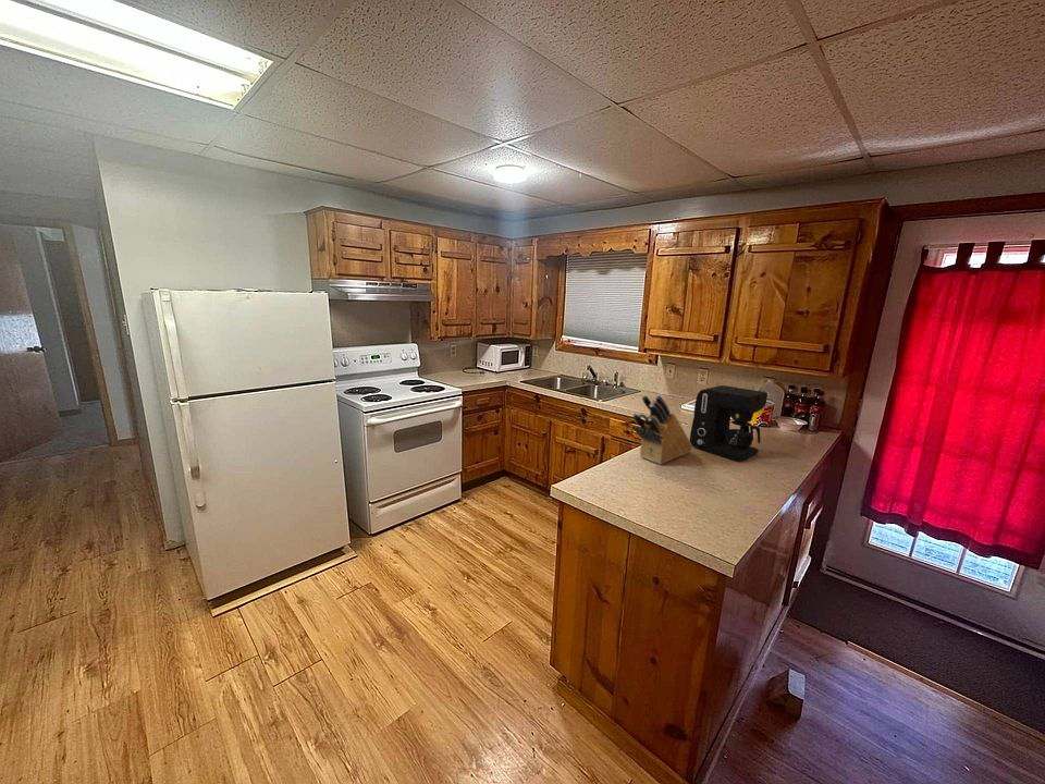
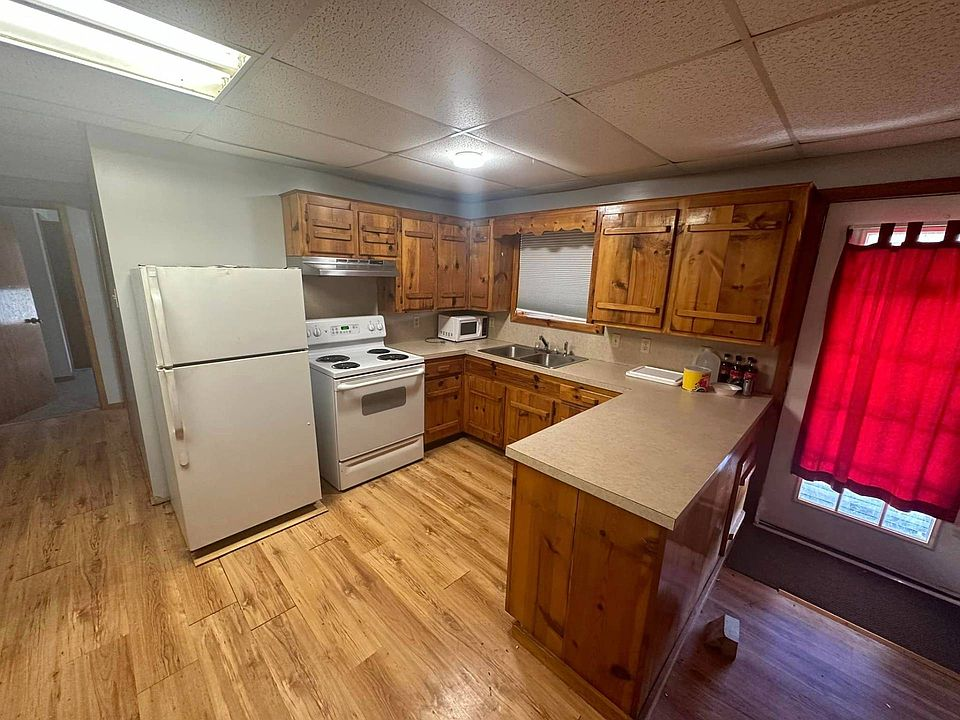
- coffee maker [689,384,769,463]
- knife block [630,394,693,465]
